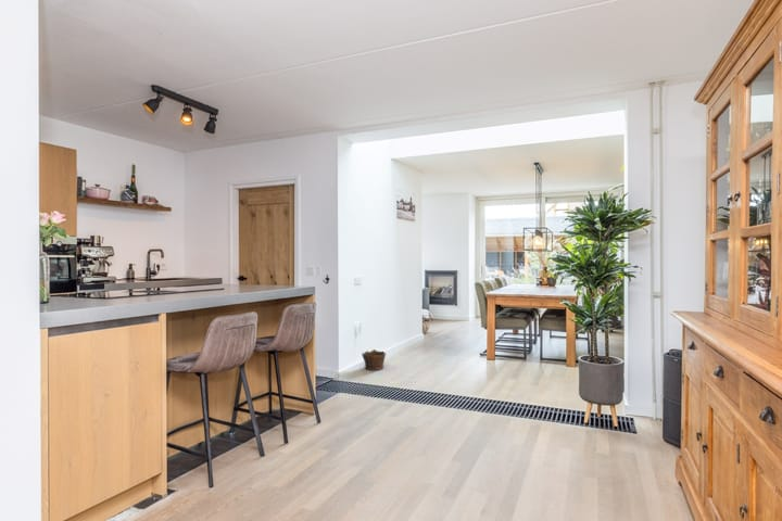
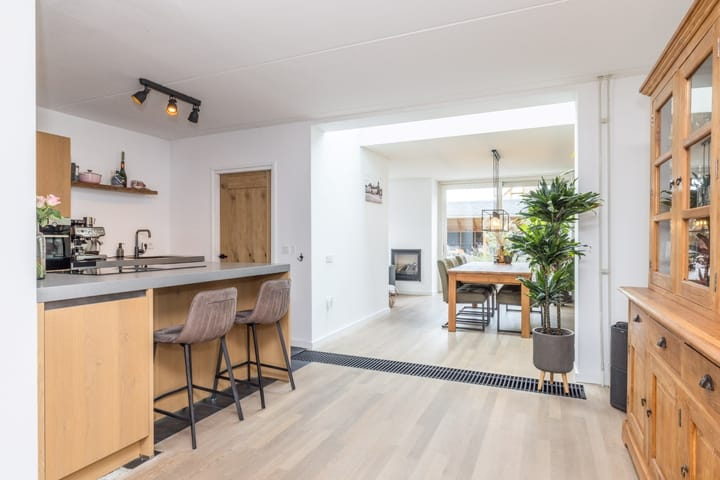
- clay pot [361,348,387,371]
